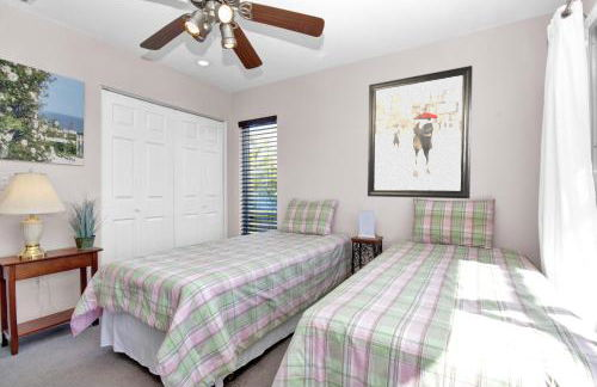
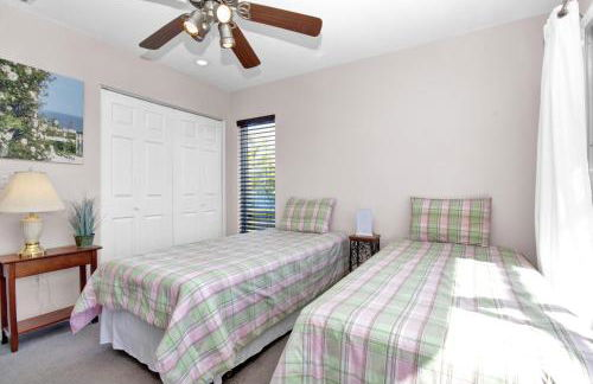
- wall art [367,64,474,199]
